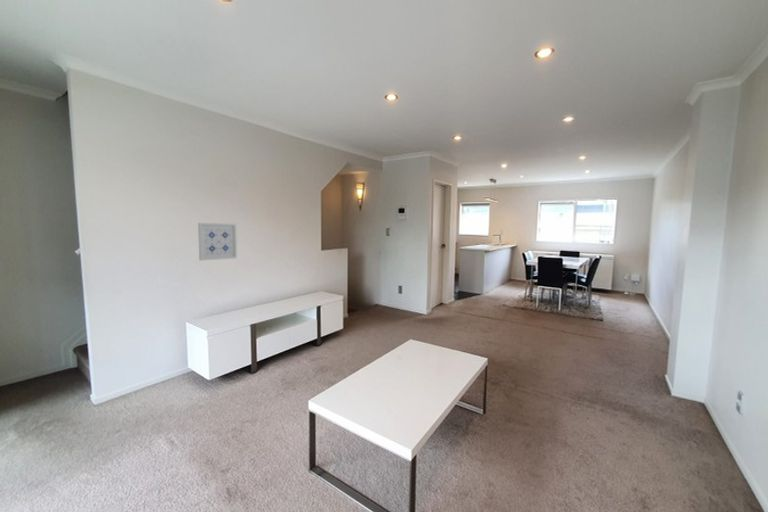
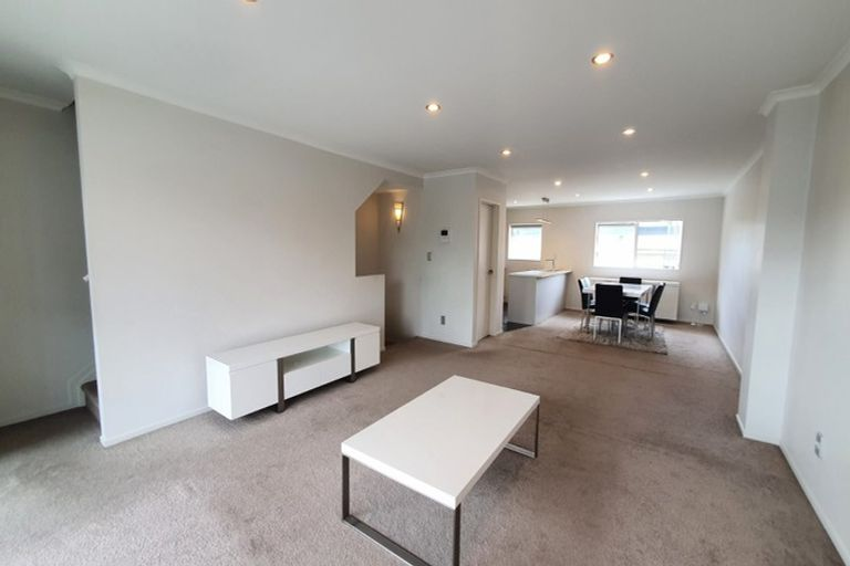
- wall art [197,222,238,262]
